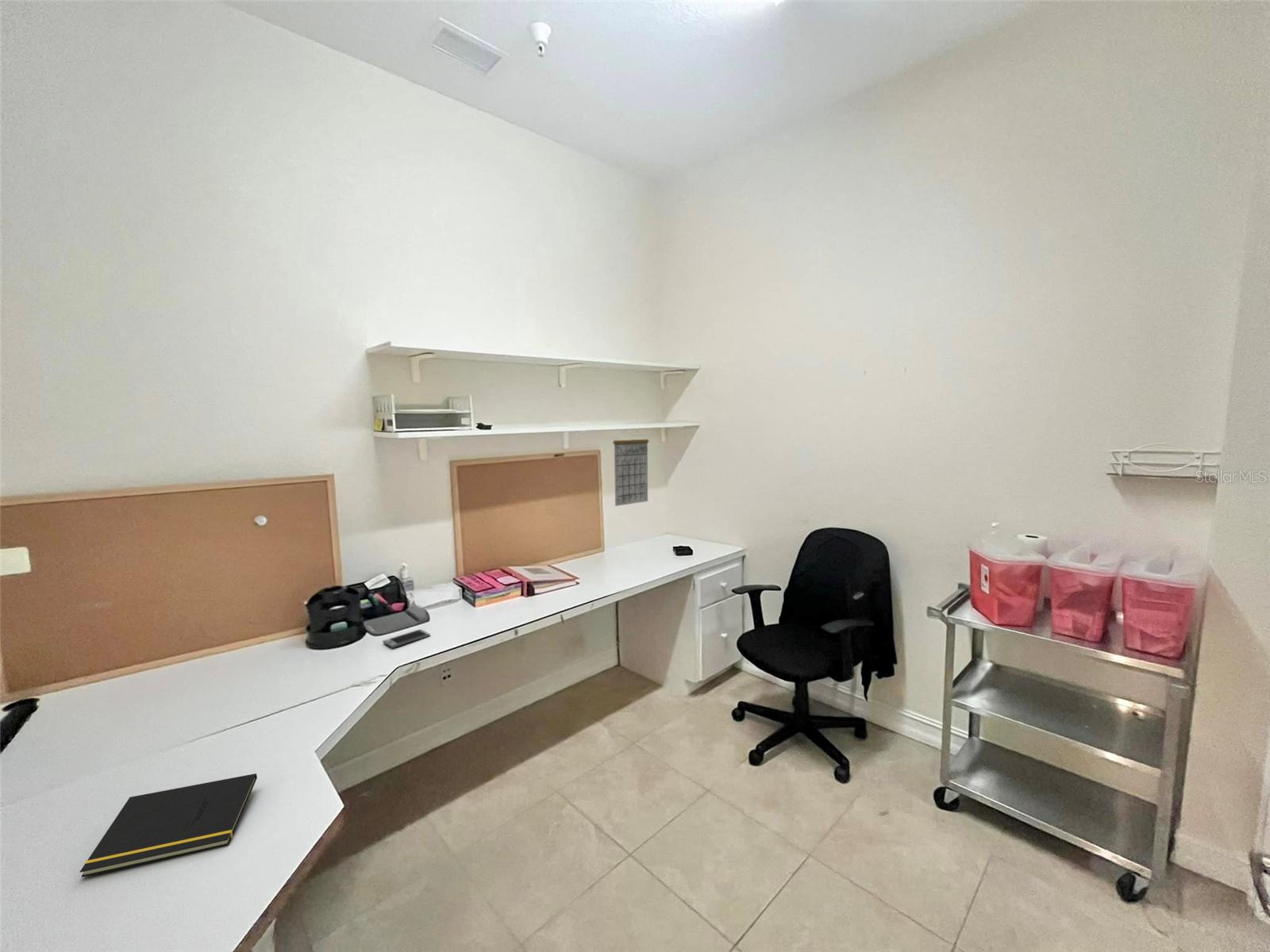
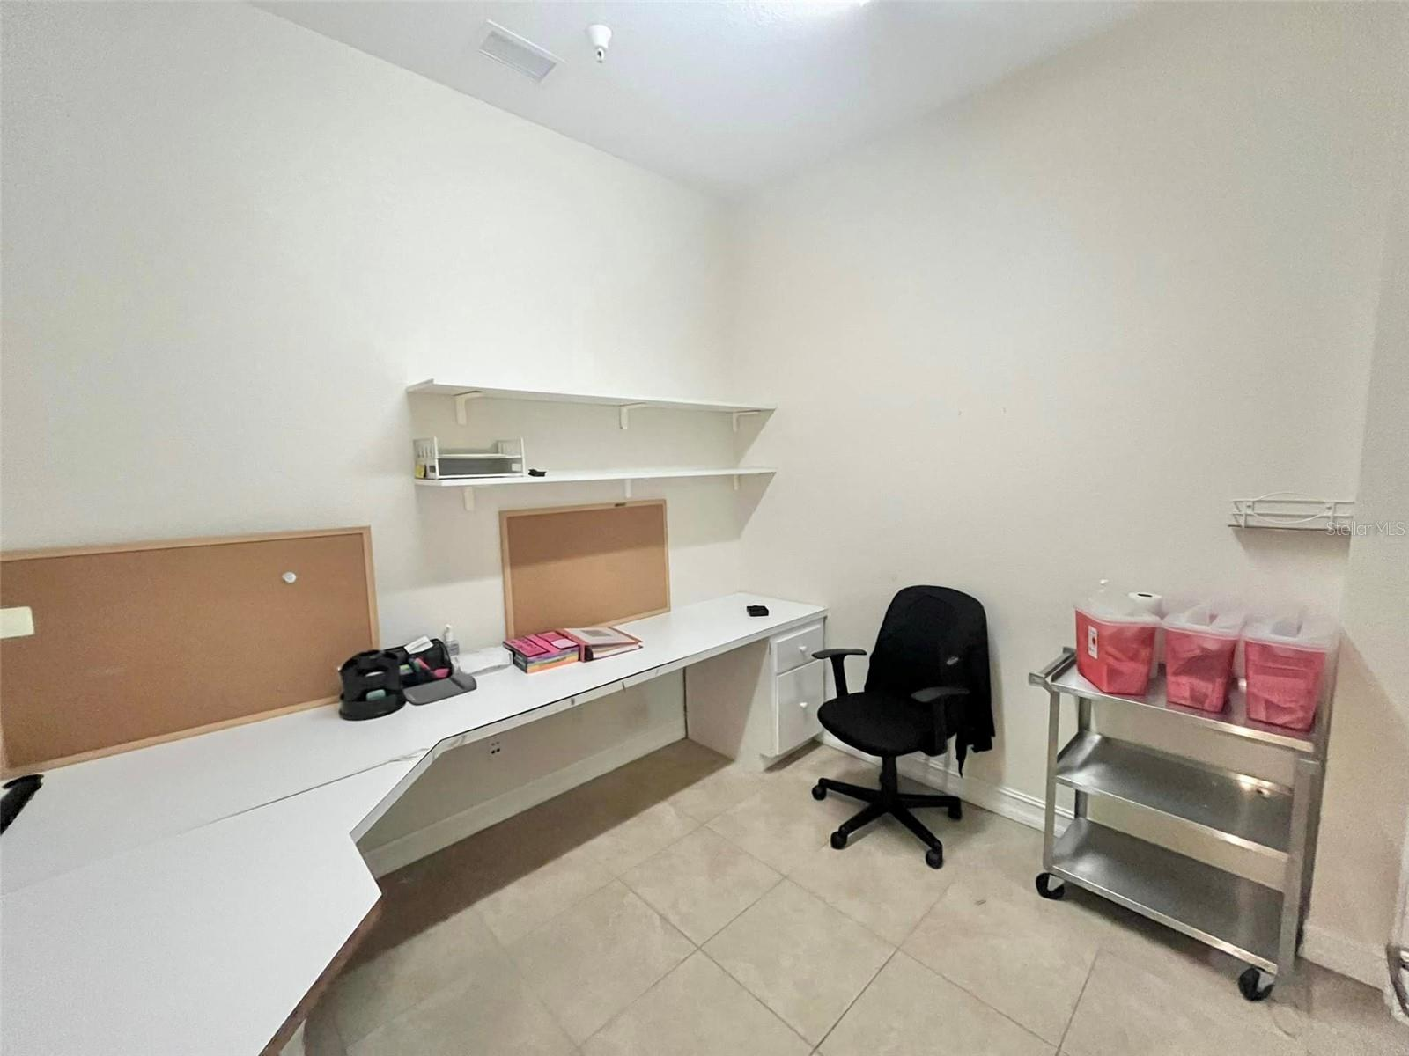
- notepad [79,773,258,878]
- smartphone [382,628,431,649]
- calendar [612,428,649,507]
